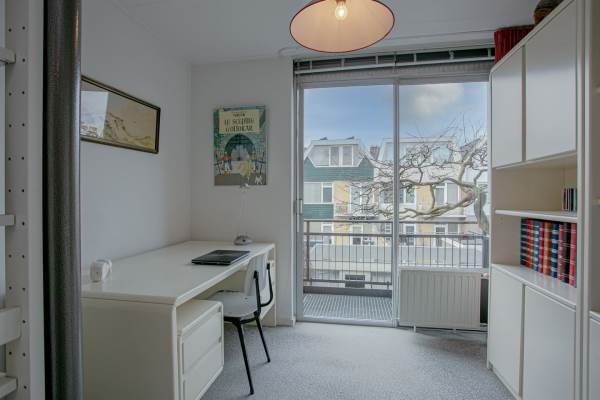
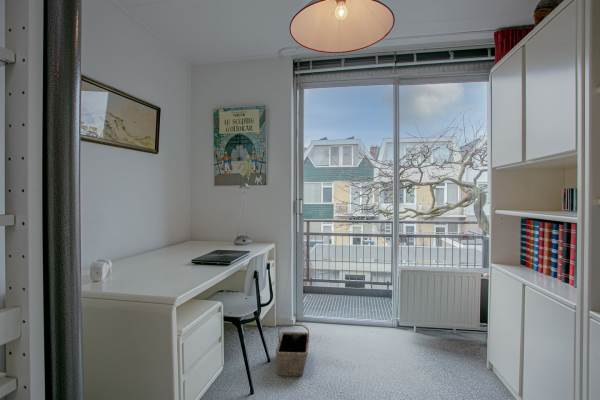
+ basket [275,323,310,377]
